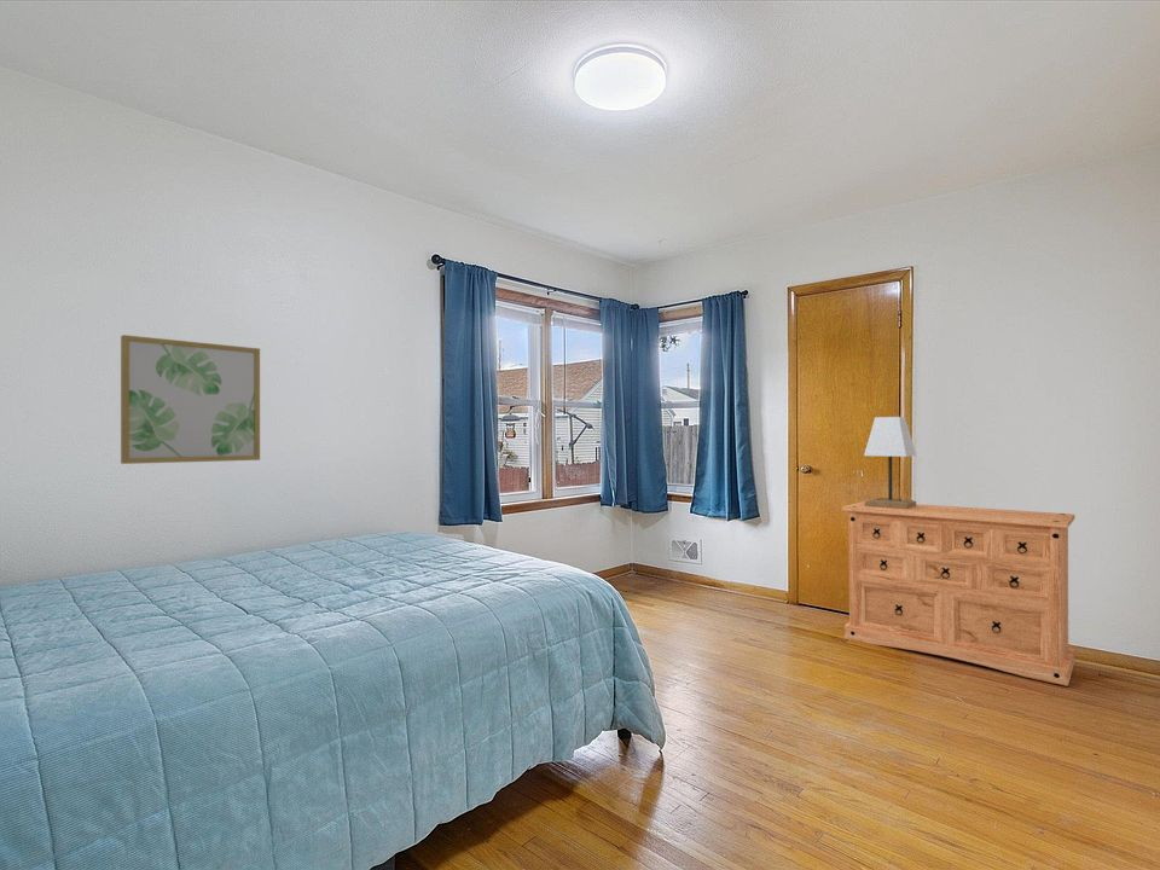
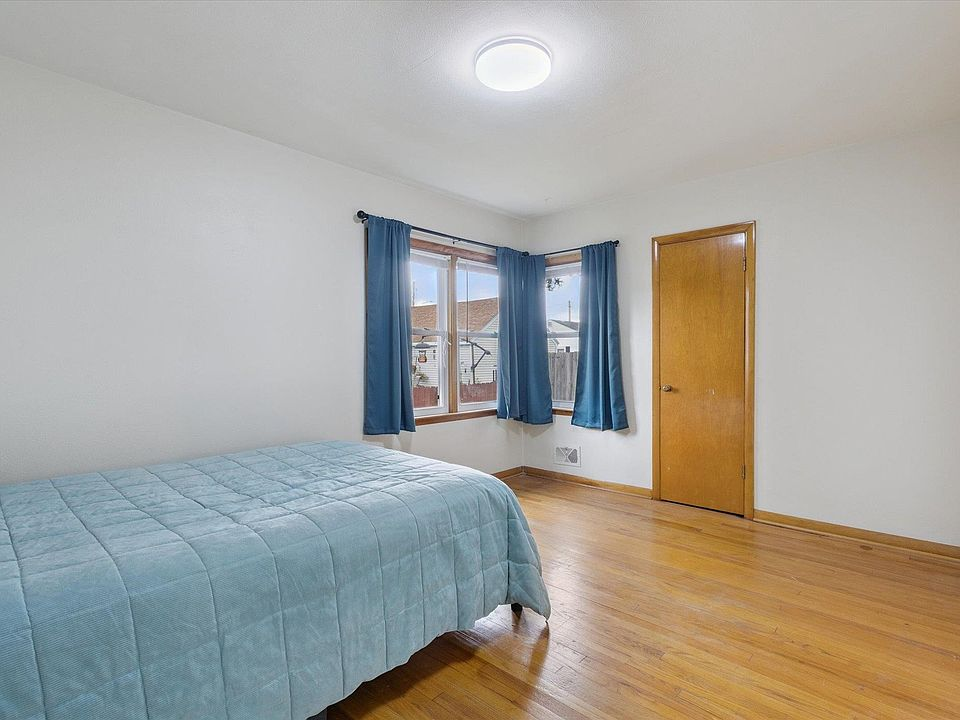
- wall art [120,334,261,465]
- dresser [841,500,1077,688]
- lamp [863,416,917,509]
